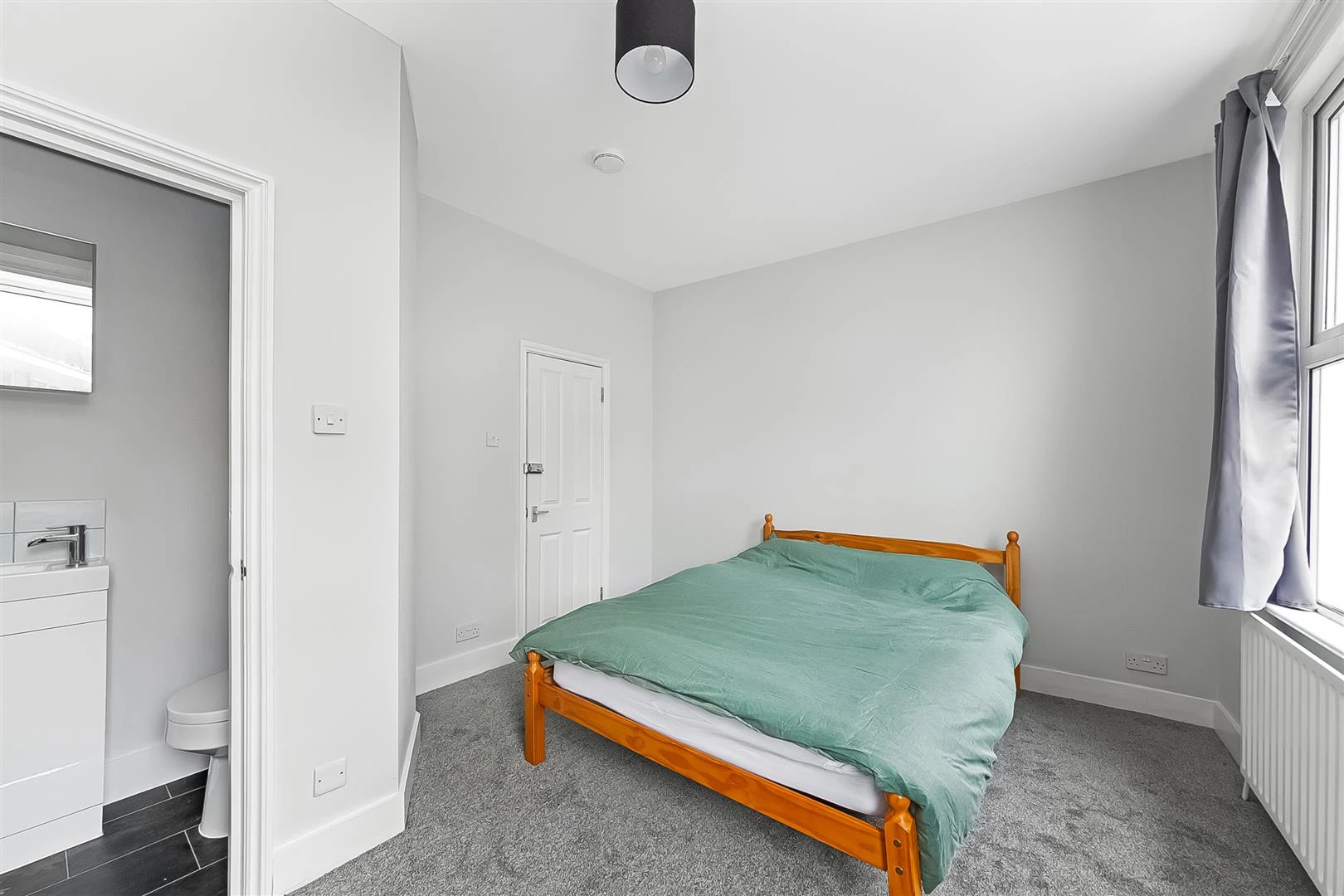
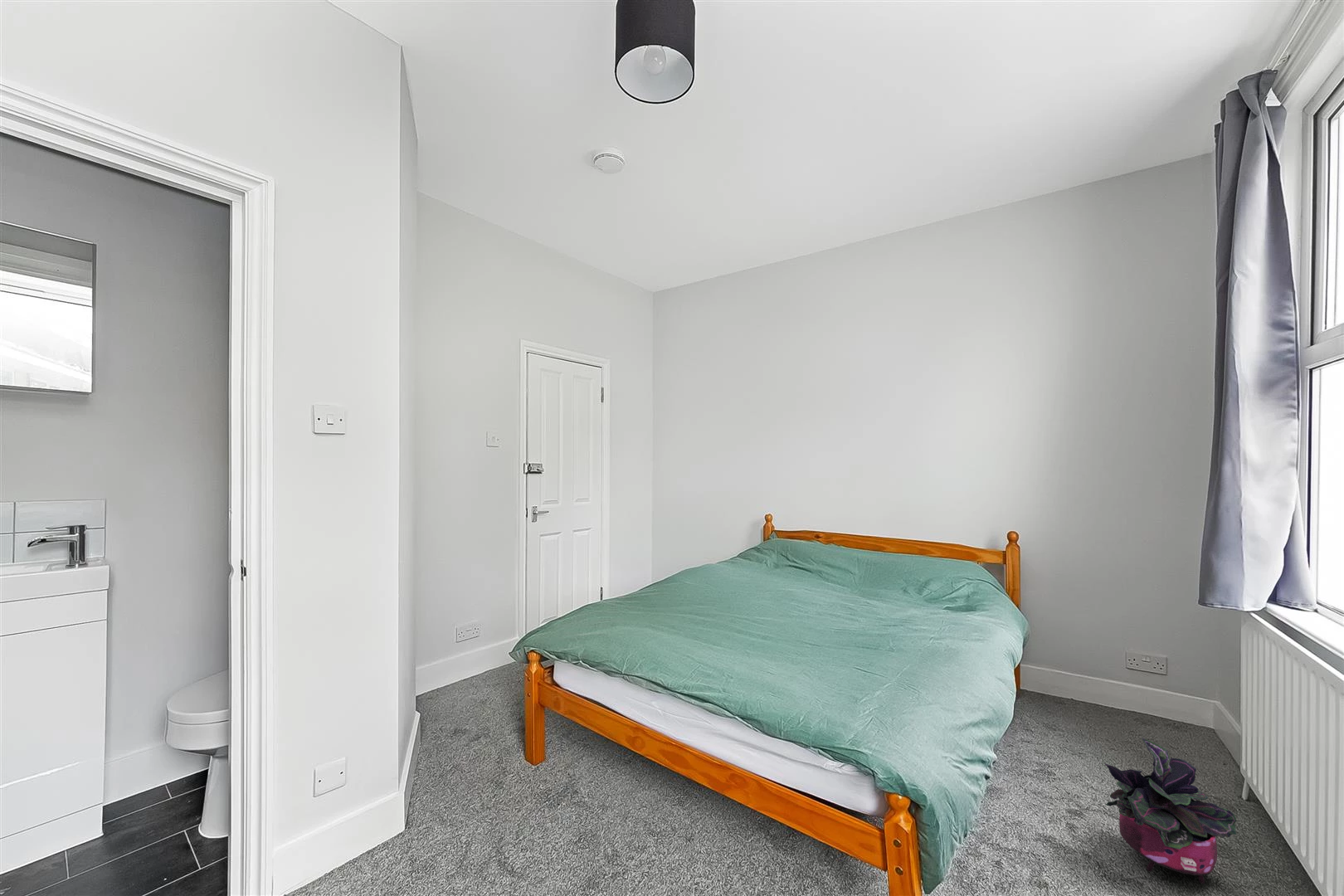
+ potted plant [1103,738,1237,884]
